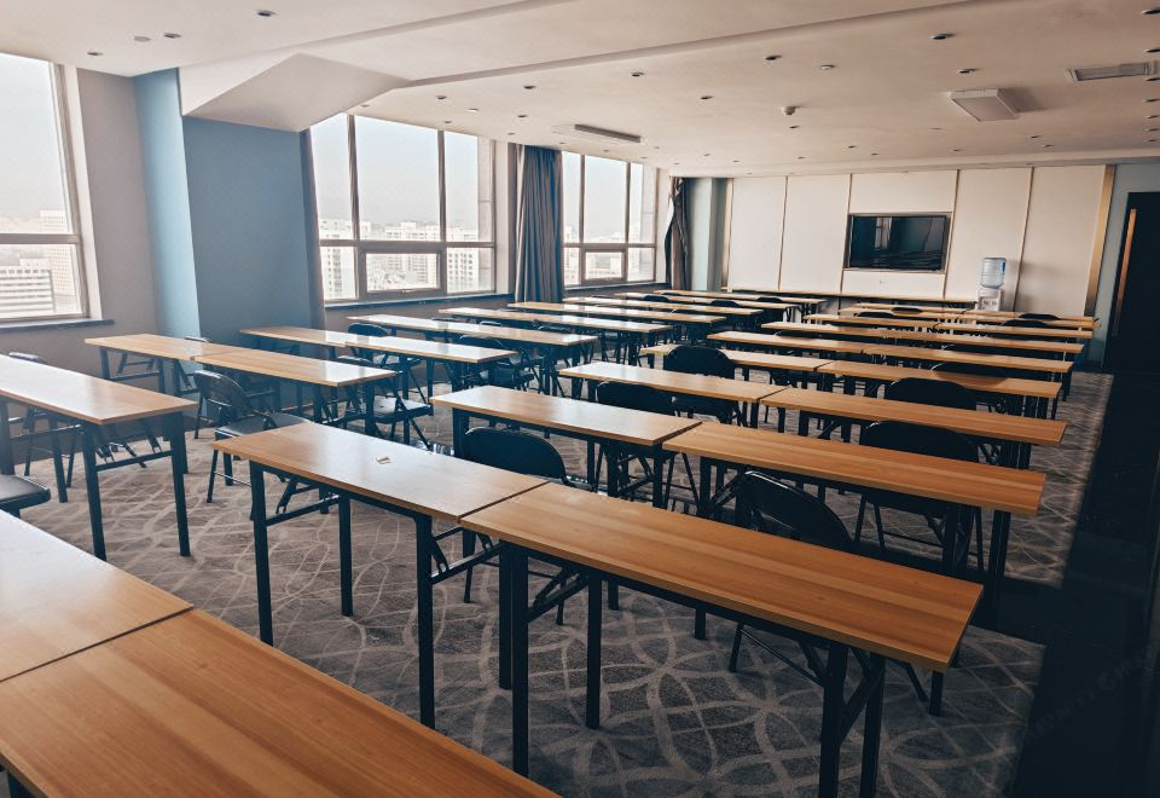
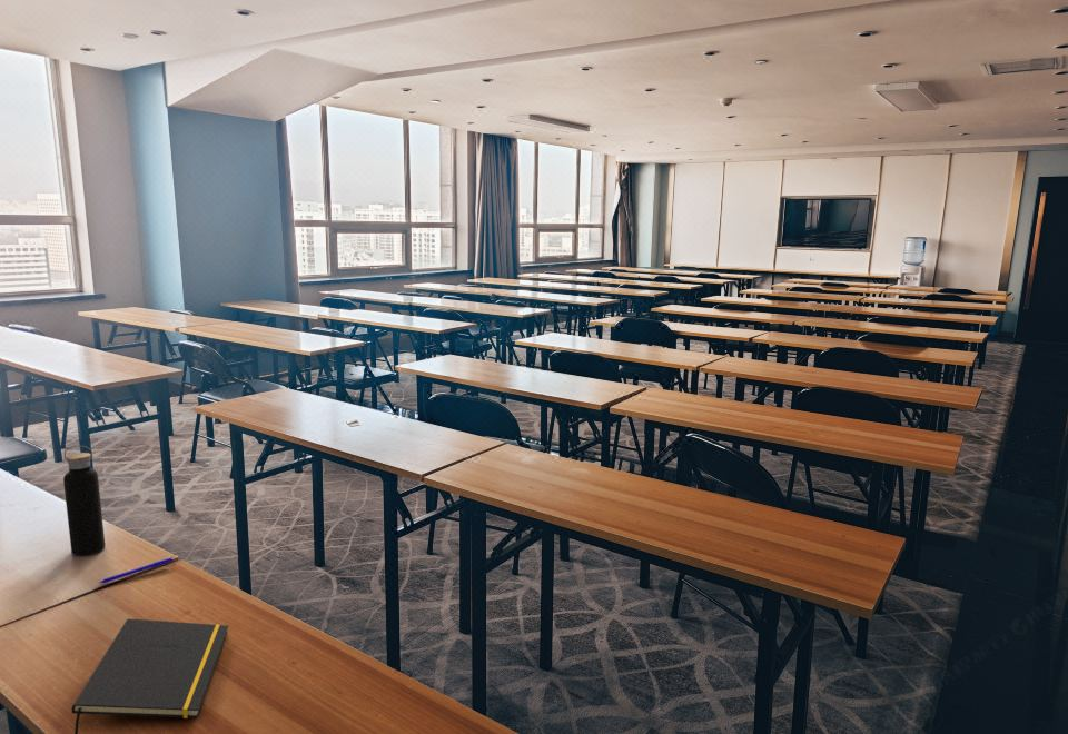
+ pen [97,556,174,585]
+ notepad [71,617,229,734]
+ water bottle [62,445,106,557]
